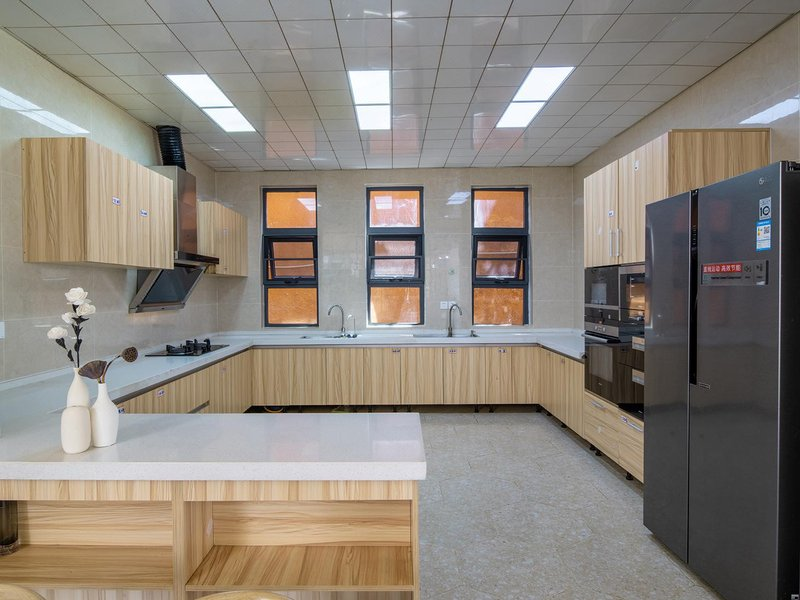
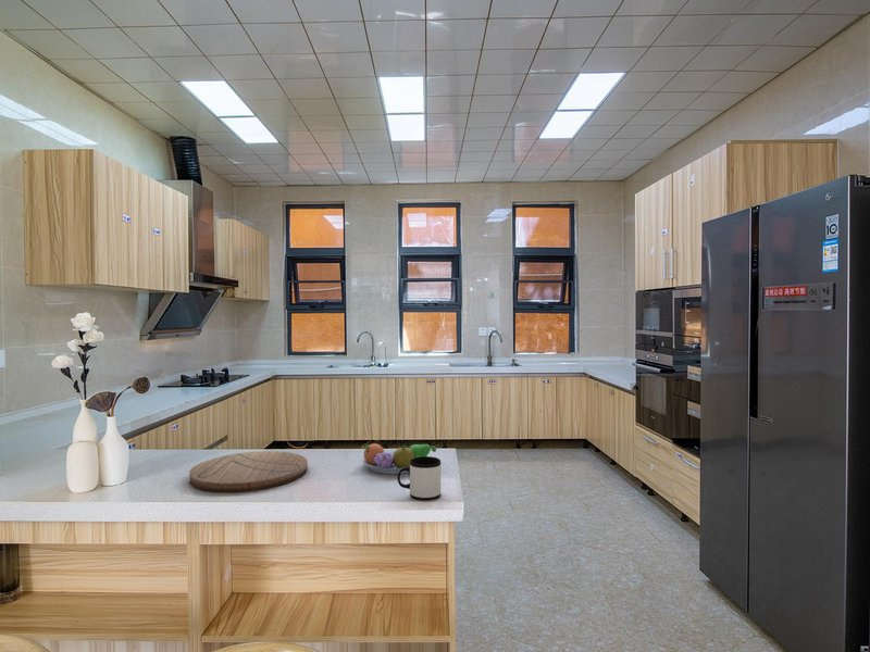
+ mug [397,455,442,502]
+ fruit bowl [361,442,437,475]
+ cutting board [188,450,309,493]
